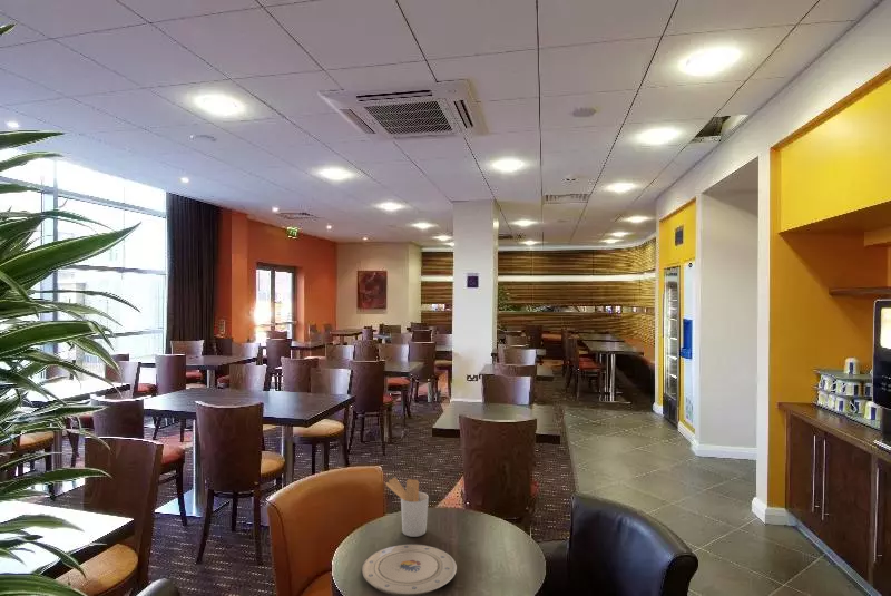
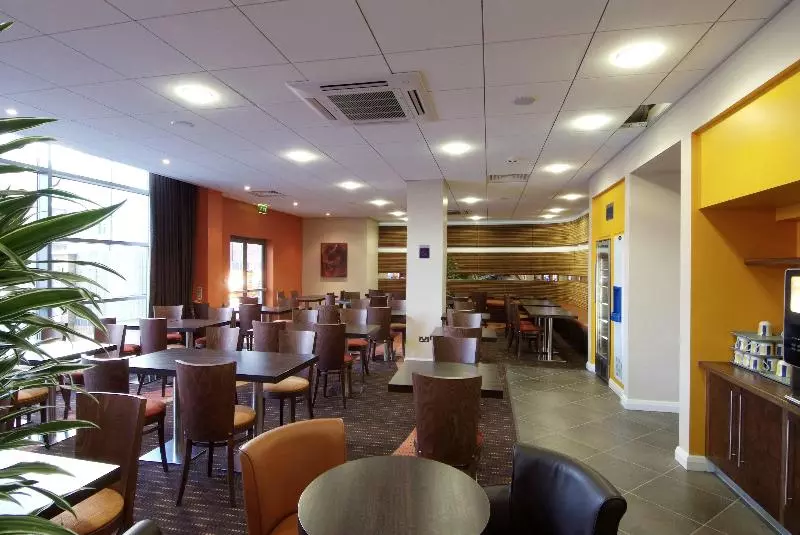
- plate [361,543,458,596]
- utensil holder [385,477,430,538]
